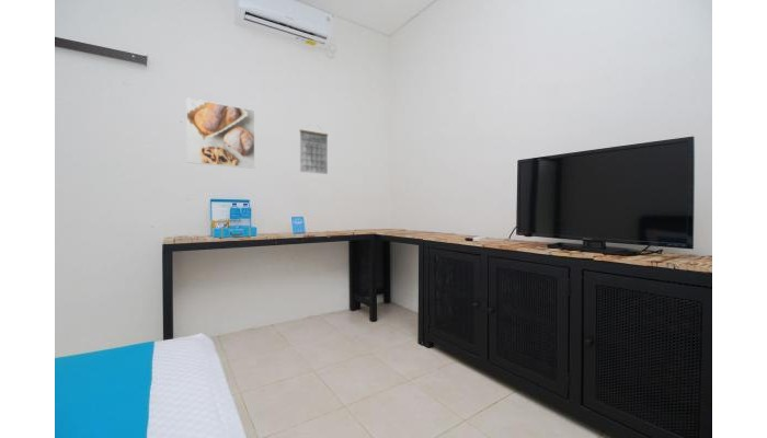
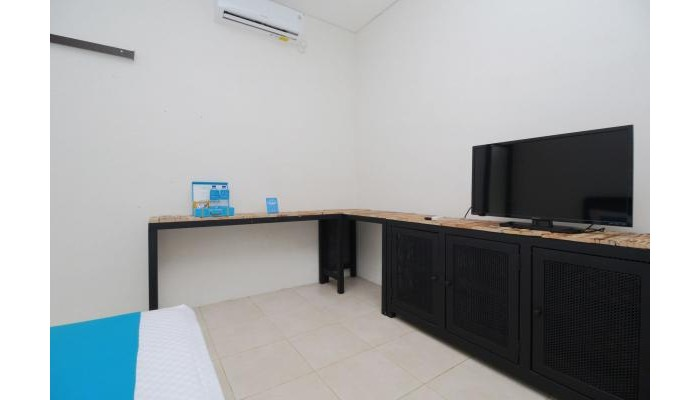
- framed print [185,96,256,170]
- calendar [299,124,329,175]
